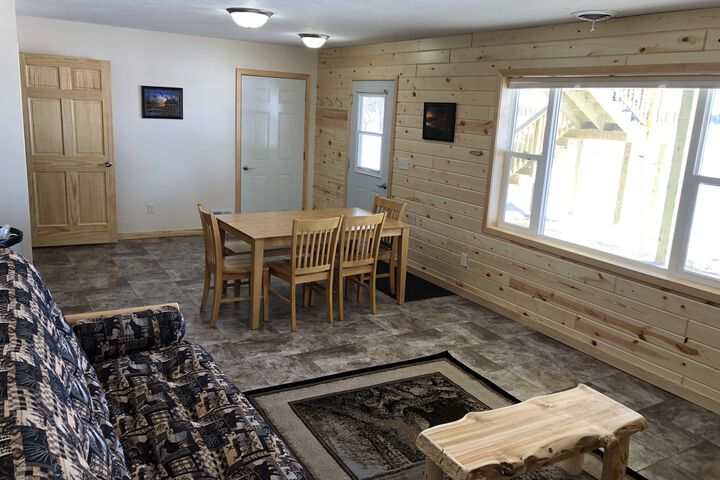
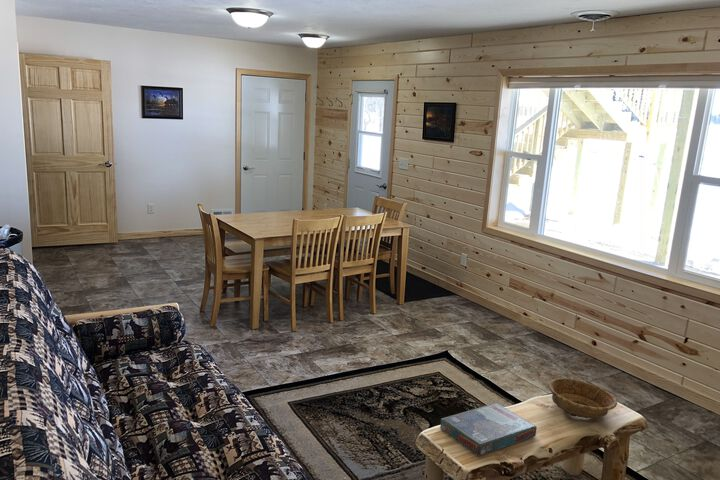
+ decorative bowl [547,377,618,420]
+ board game [439,402,538,457]
